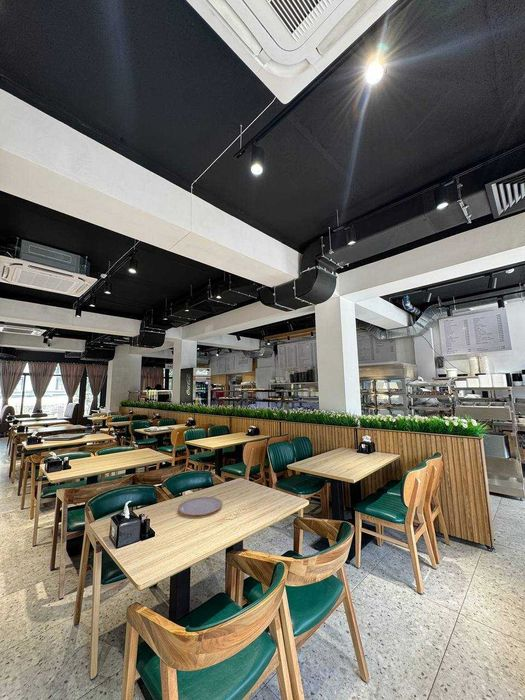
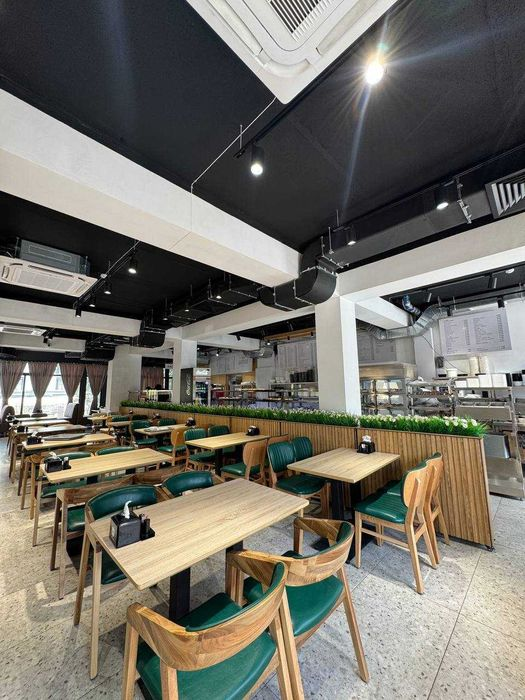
- plate [177,496,223,517]
